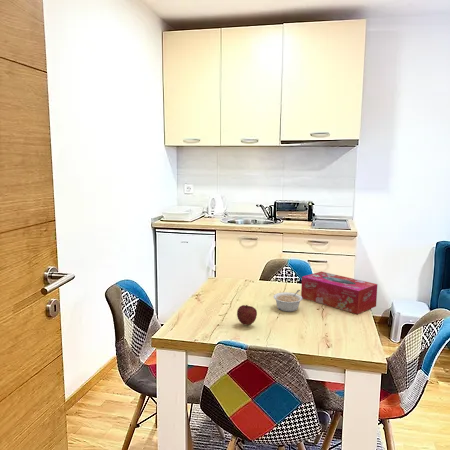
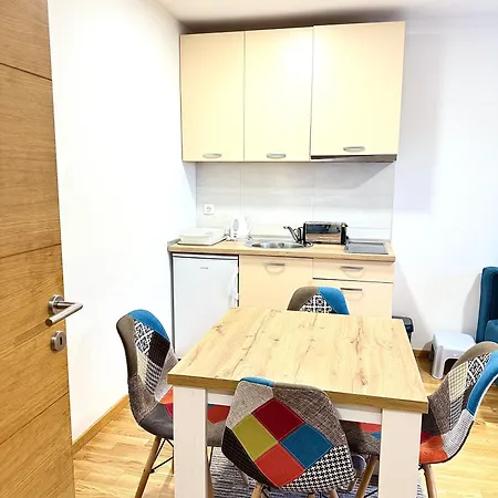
- legume [272,289,303,312]
- fruit [236,304,258,326]
- tissue box [300,271,378,315]
